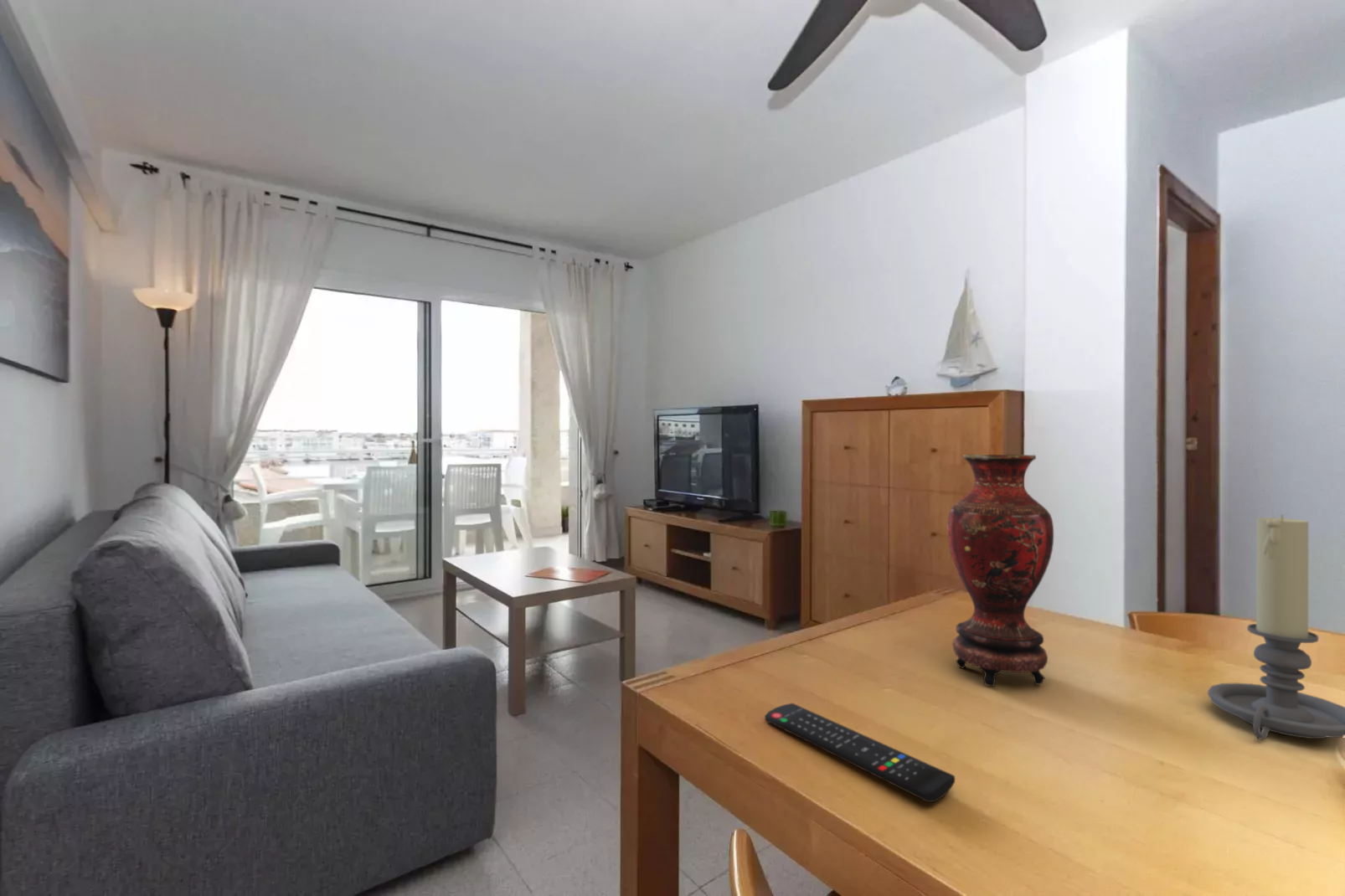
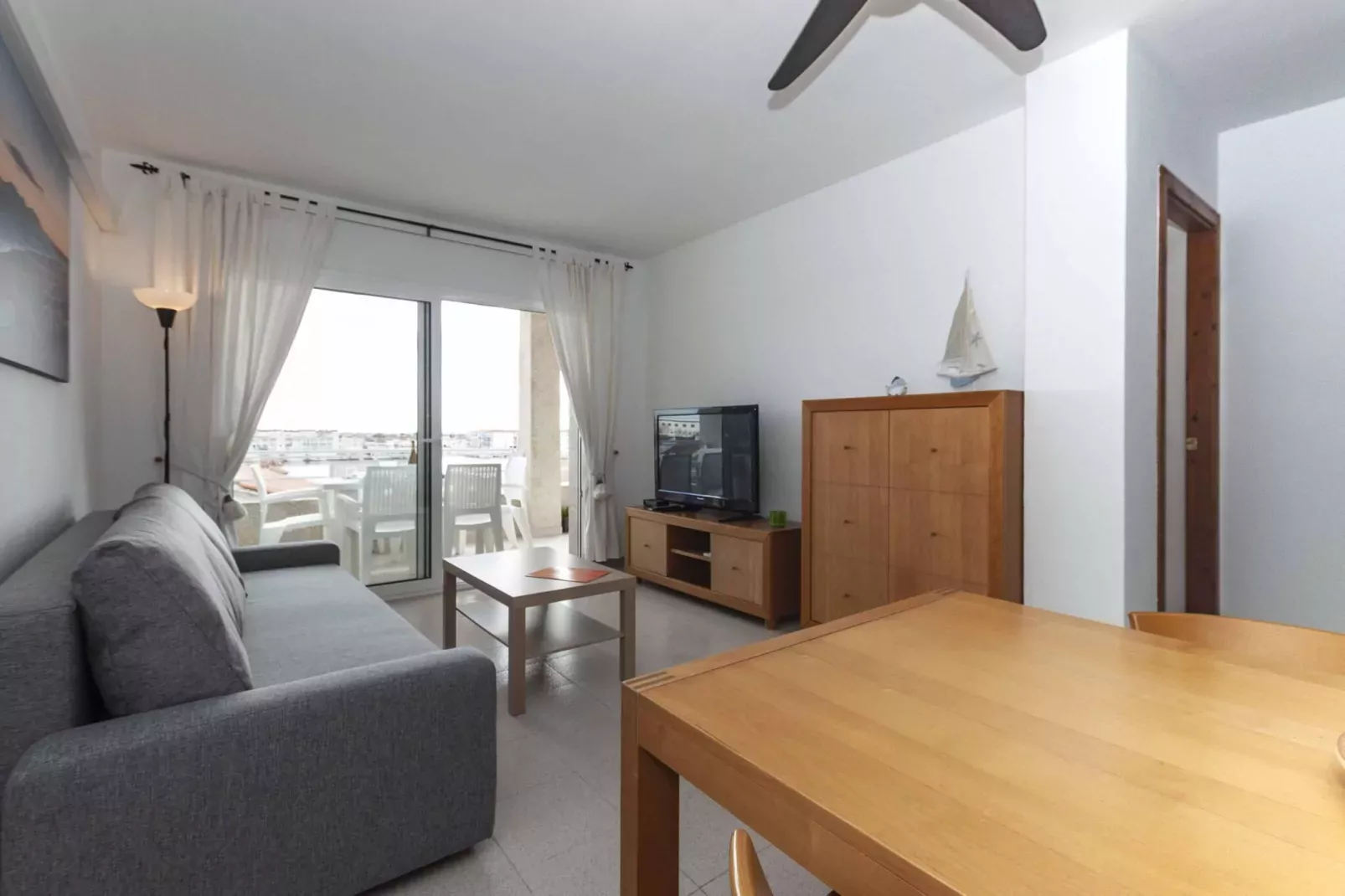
- vase [946,454,1054,687]
- remote control [764,703,956,803]
- candle holder [1207,513,1345,740]
